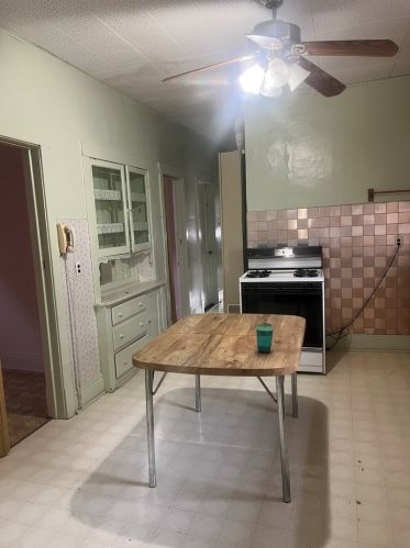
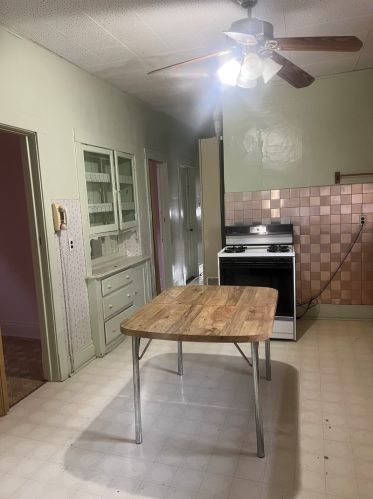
- cup [255,322,275,354]
